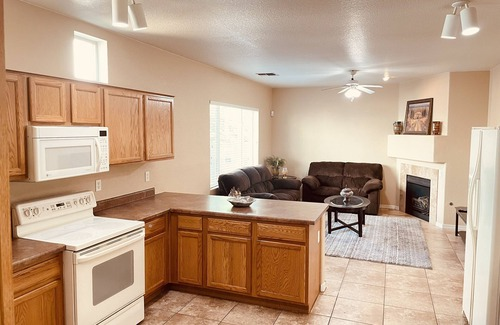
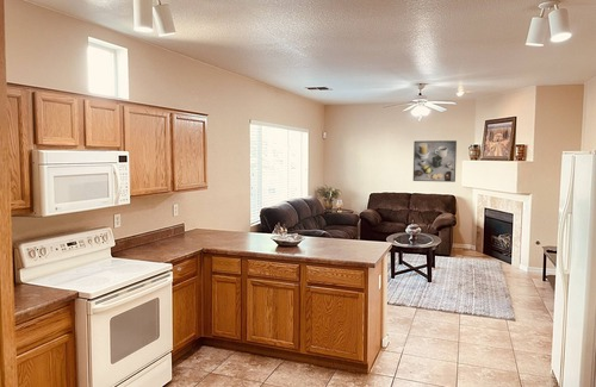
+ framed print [412,139,458,183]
